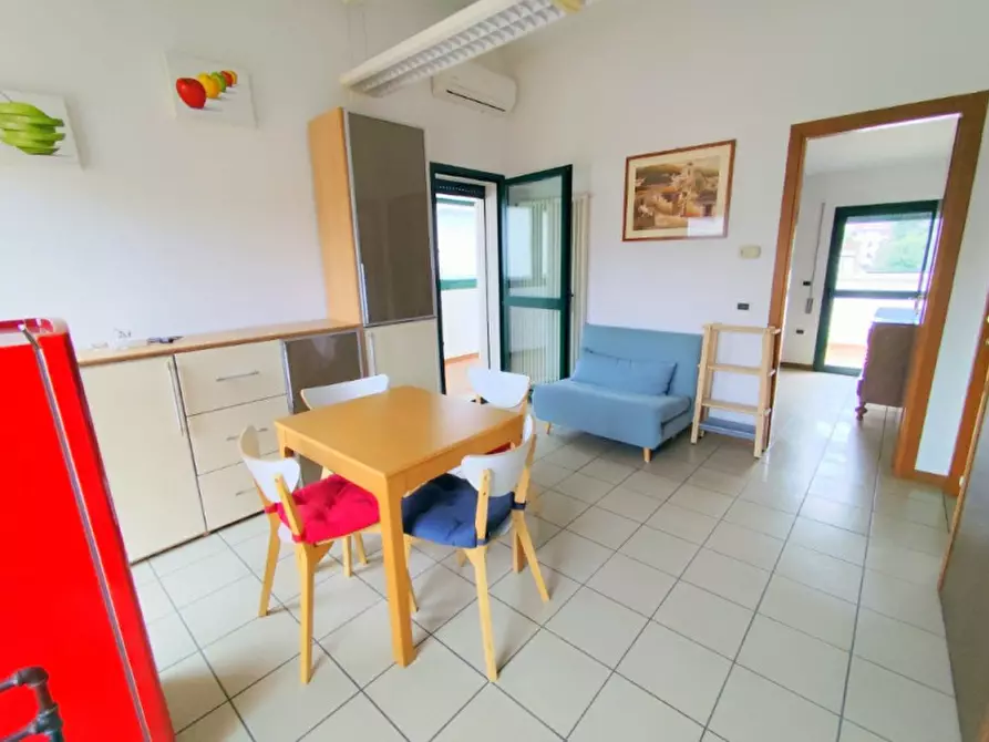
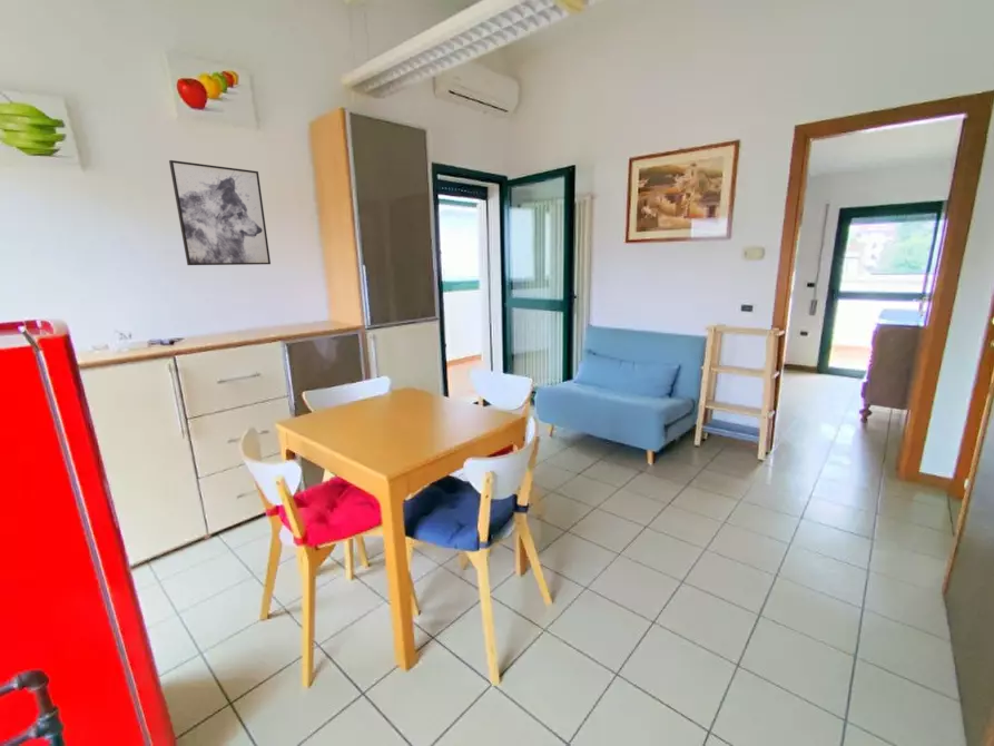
+ wall art [168,159,272,266]
